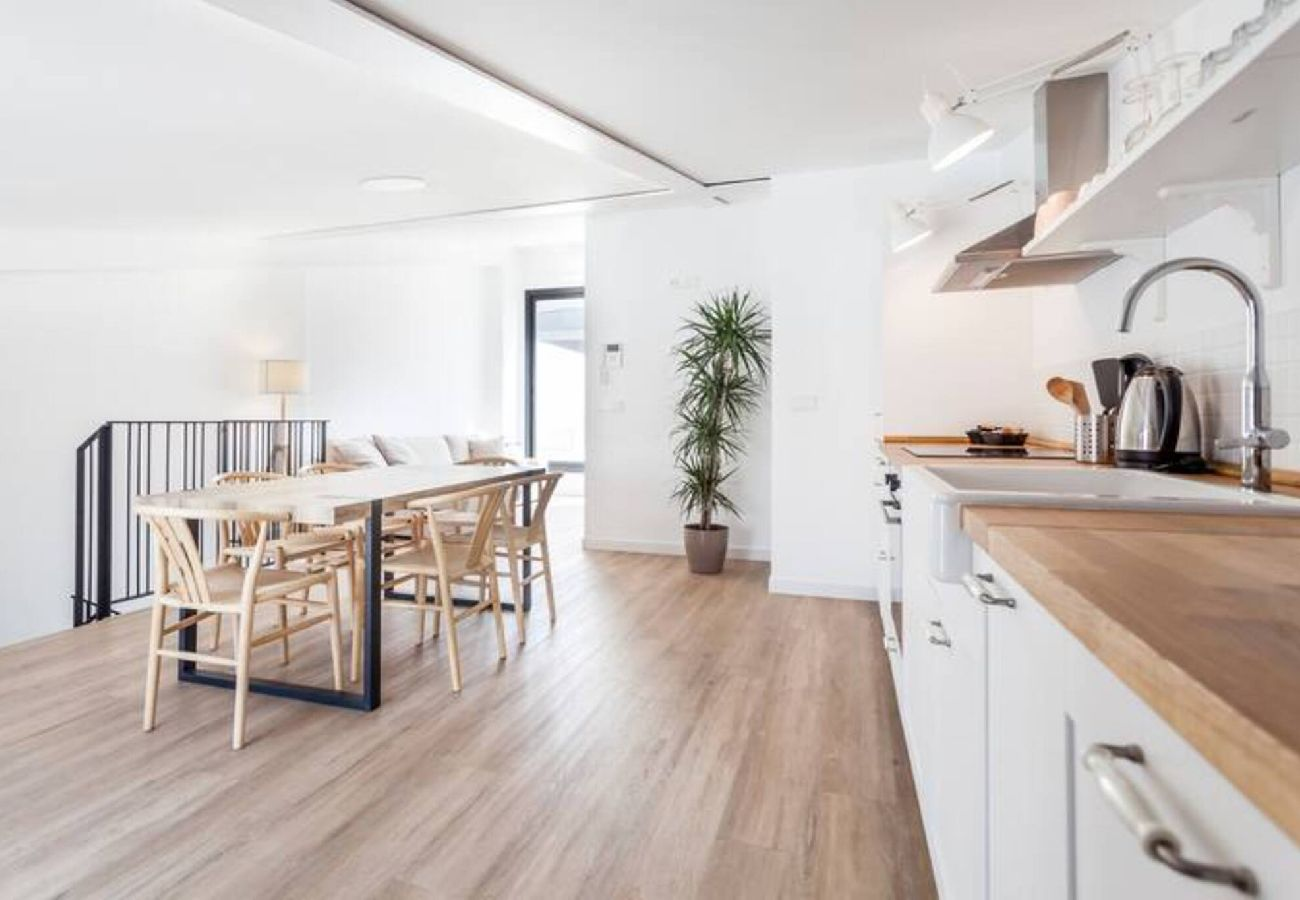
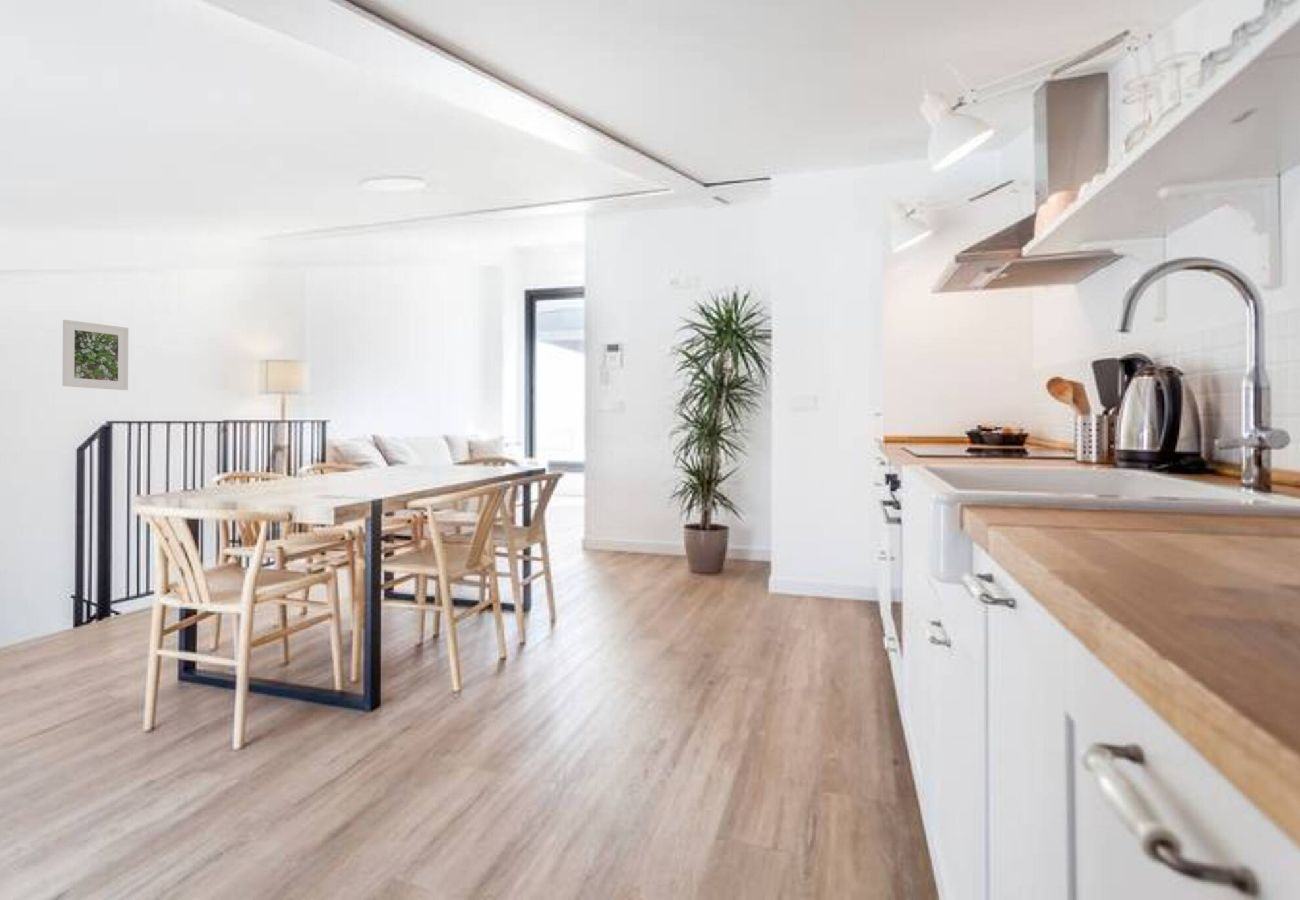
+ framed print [61,319,129,391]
